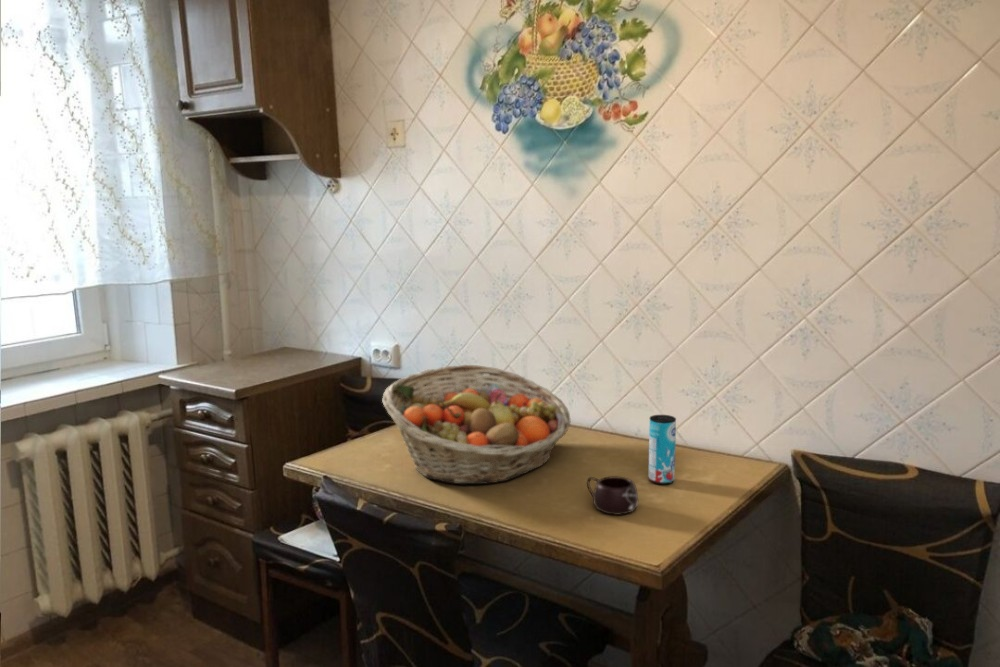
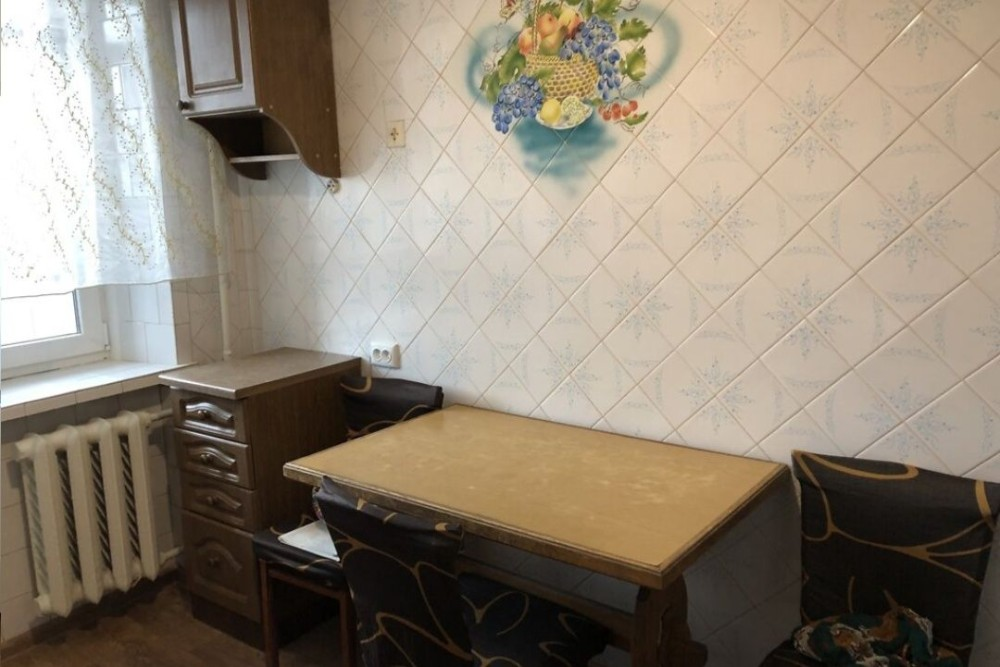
- mug [586,475,639,516]
- beverage can [648,414,677,485]
- fruit basket [381,364,572,485]
